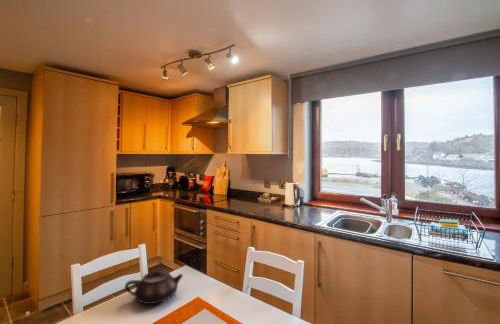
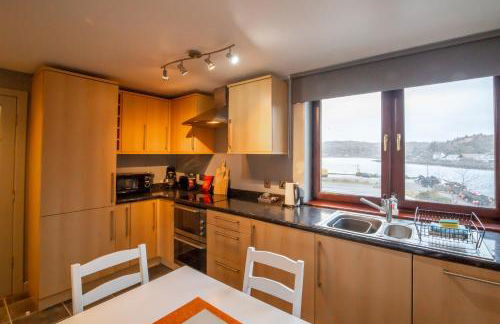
- teapot [124,269,184,305]
